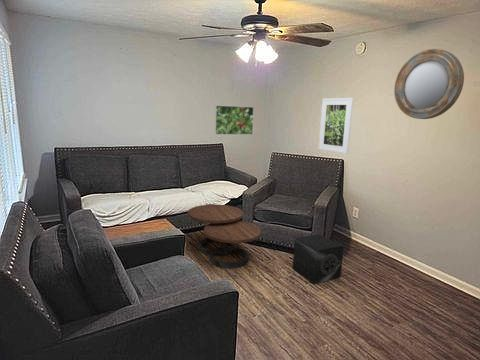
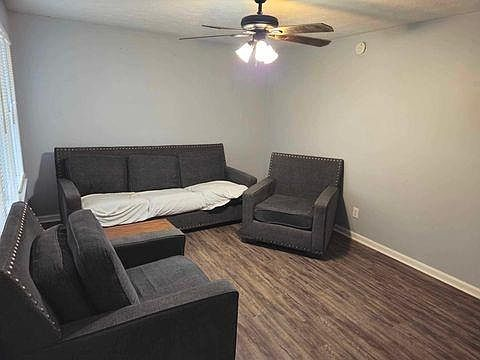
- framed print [318,97,354,155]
- home mirror [393,48,465,120]
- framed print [214,104,255,136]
- coffee table [187,203,262,269]
- speaker [292,233,344,285]
